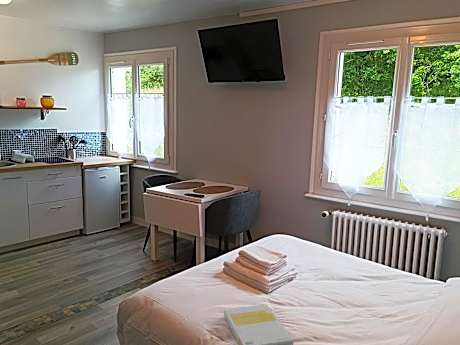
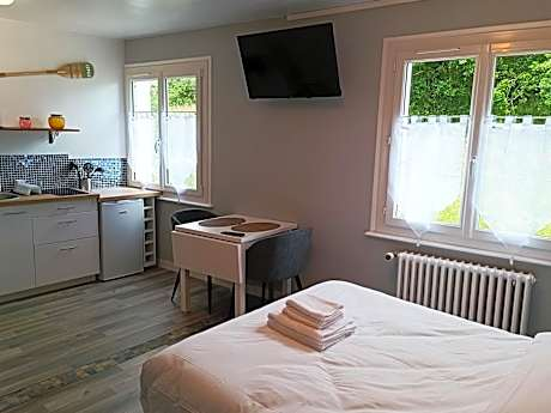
- book [223,303,295,345]
